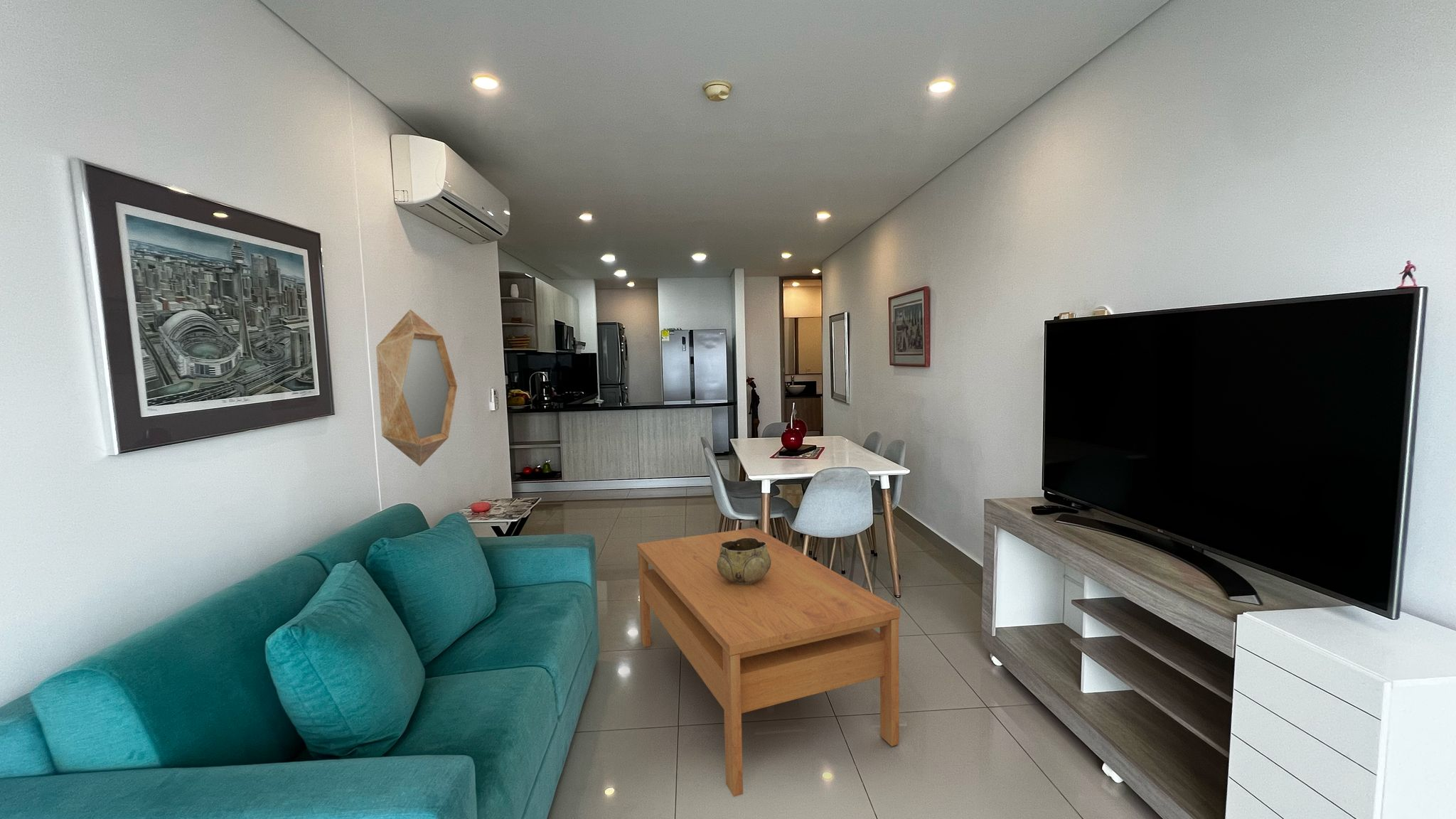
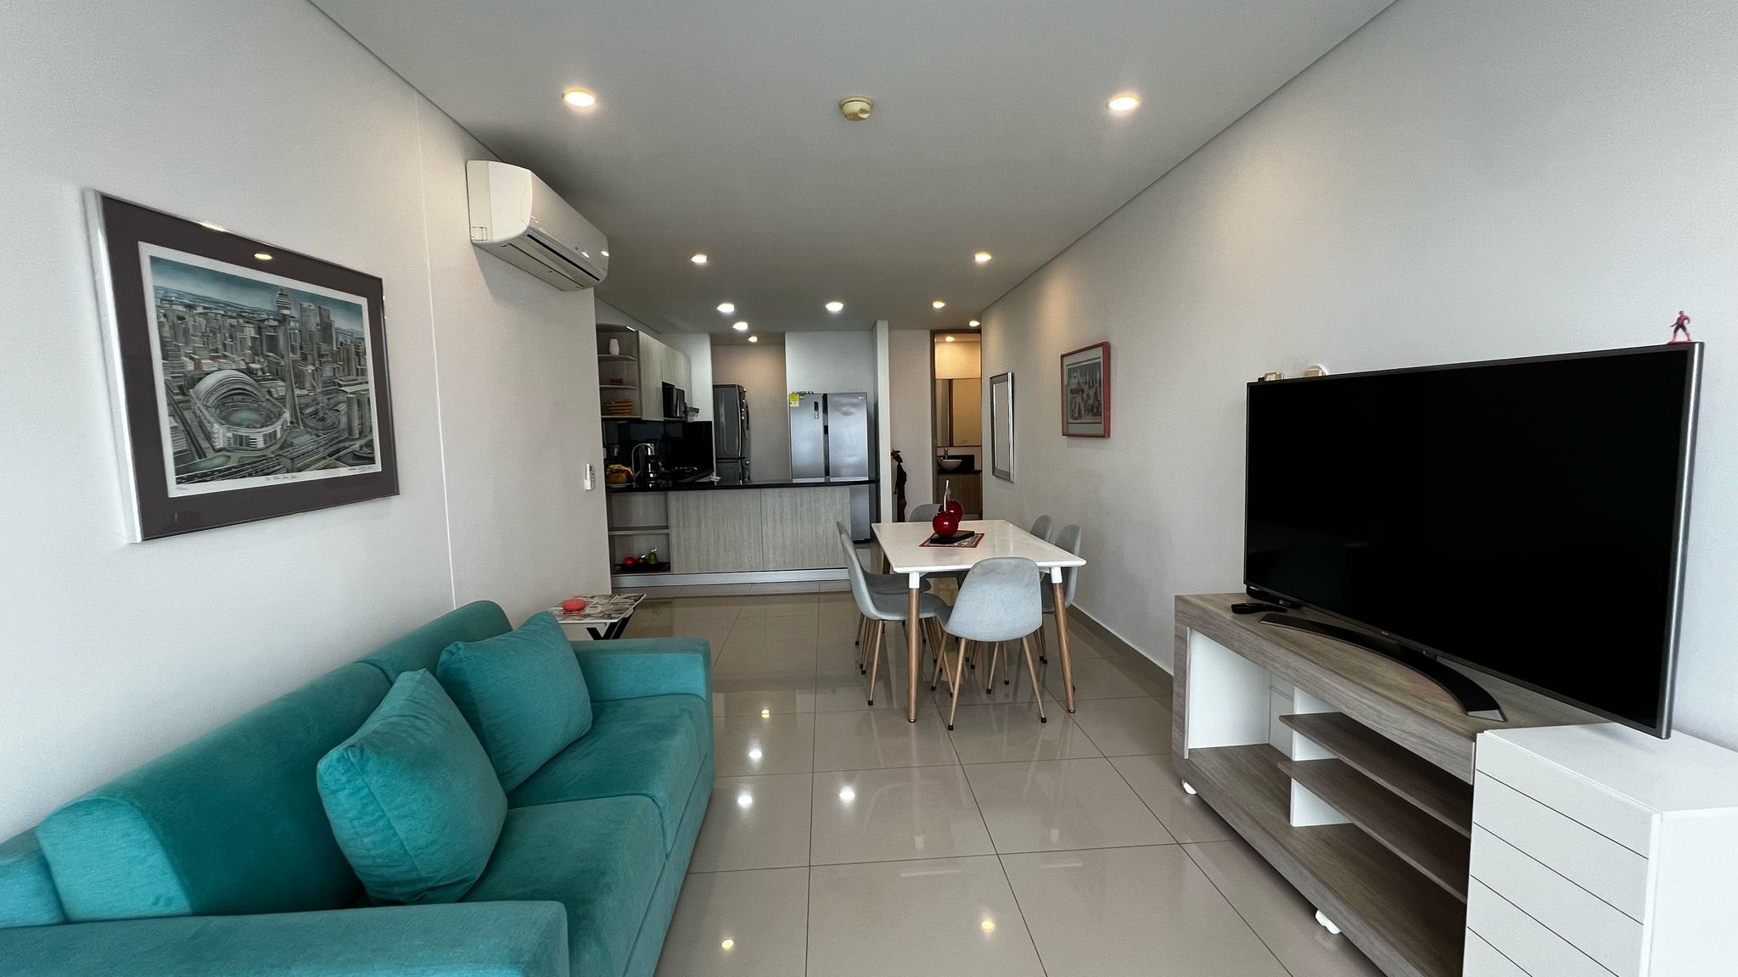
- home mirror [375,309,458,467]
- decorative bowl [717,537,771,584]
- coffee table [636,527,901,798]
